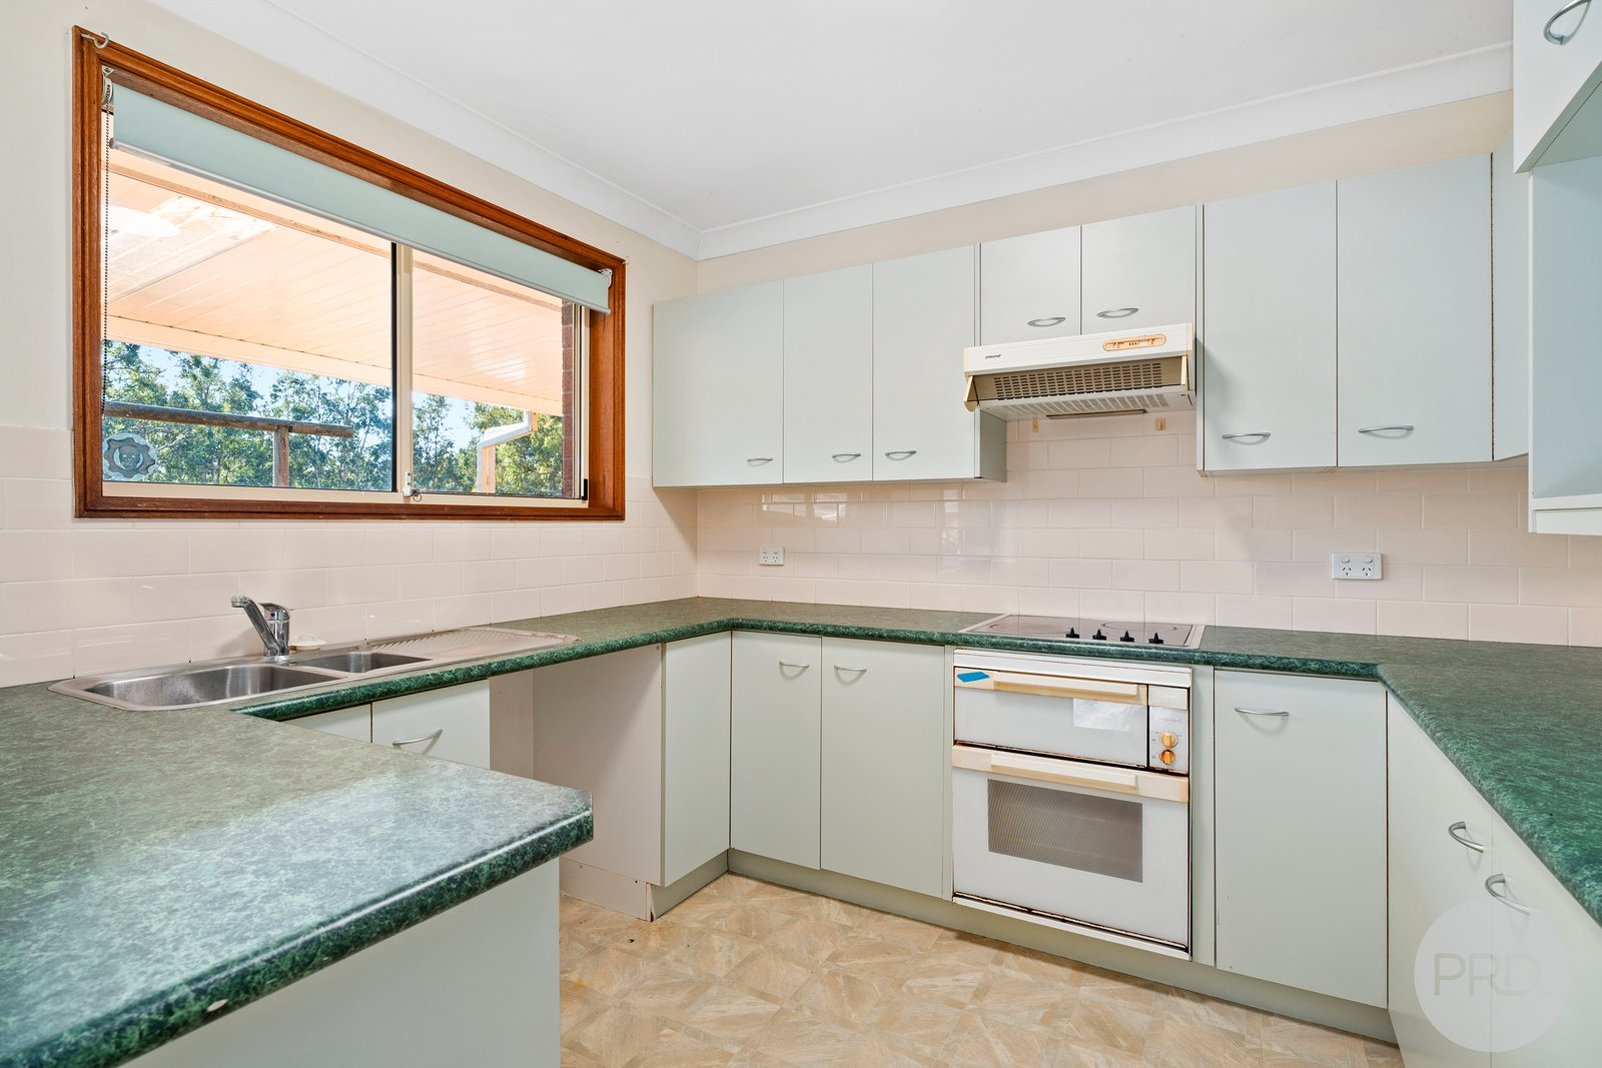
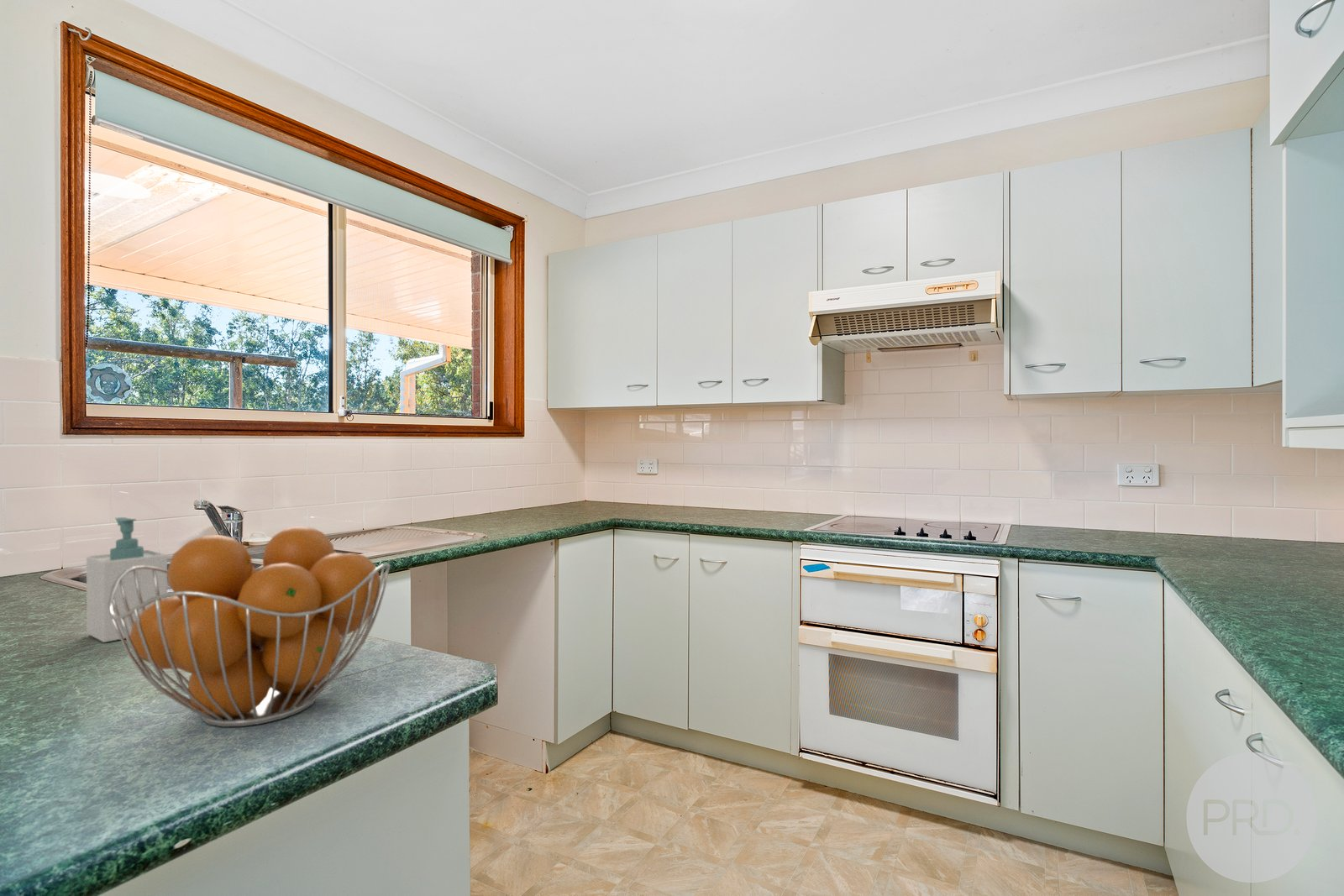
+ soap bottle [86,516,168,643]
+ fruit basket [108,526,391,728]
